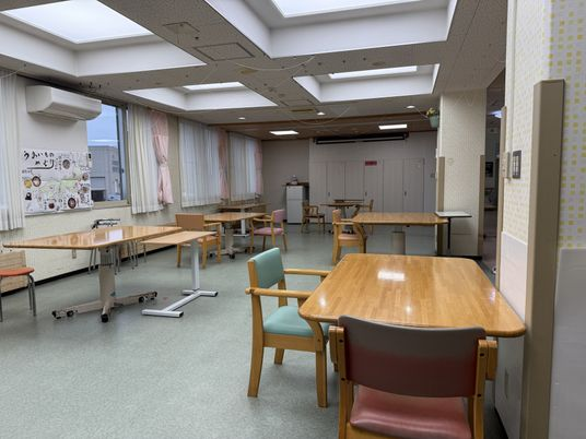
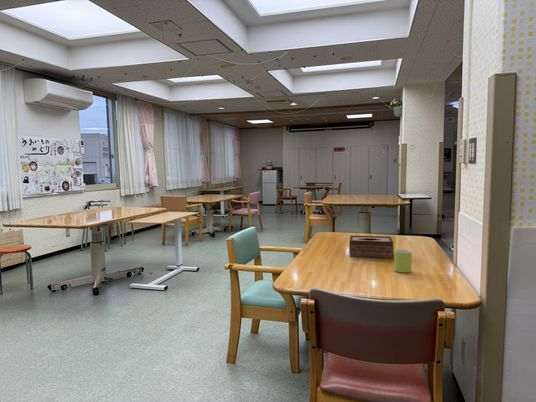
+ tissue box [348,235,395,259]
+ mug [393,248,413,274]
